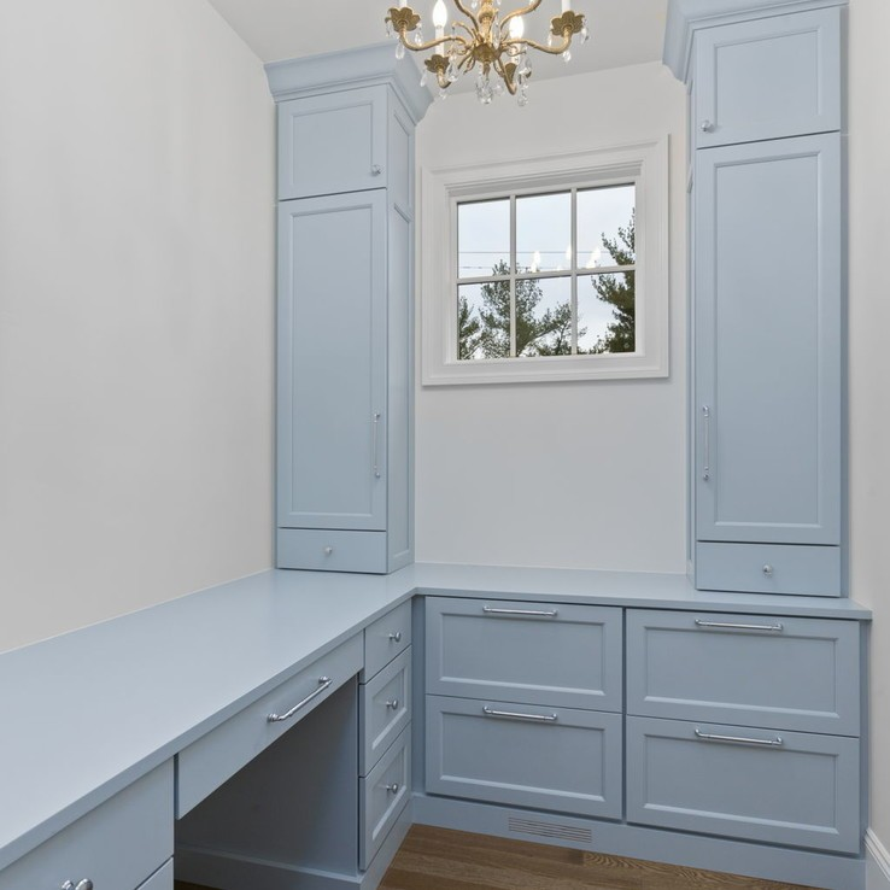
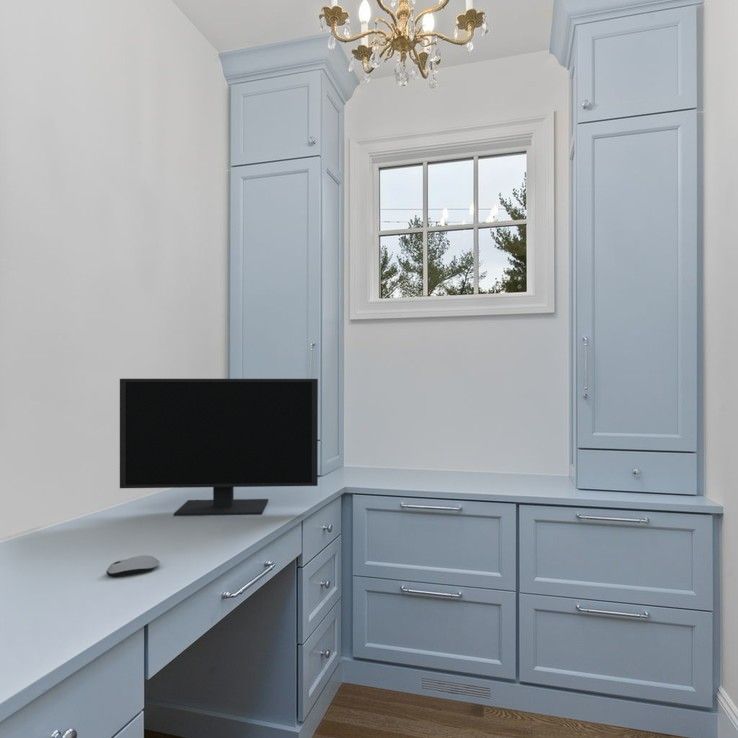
+ monitor [119,378,319,517]
+ computer mouse [105,554,160,578]
